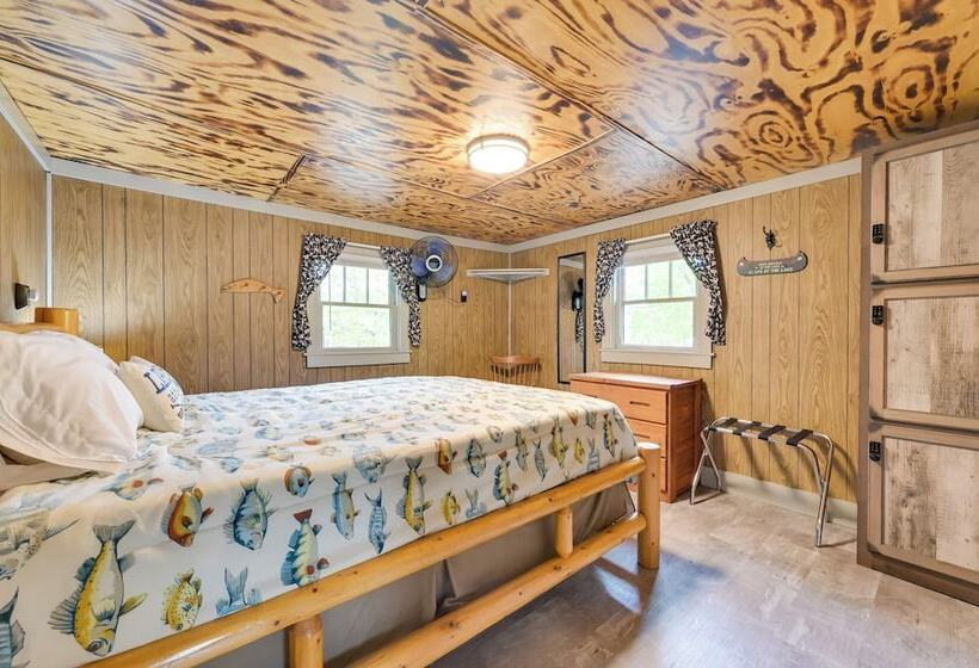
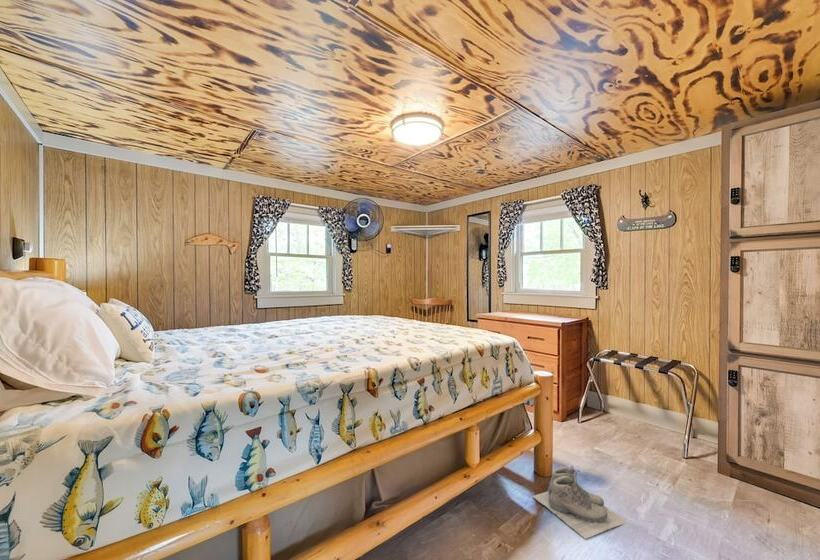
+ boots [531,464,628,540]
